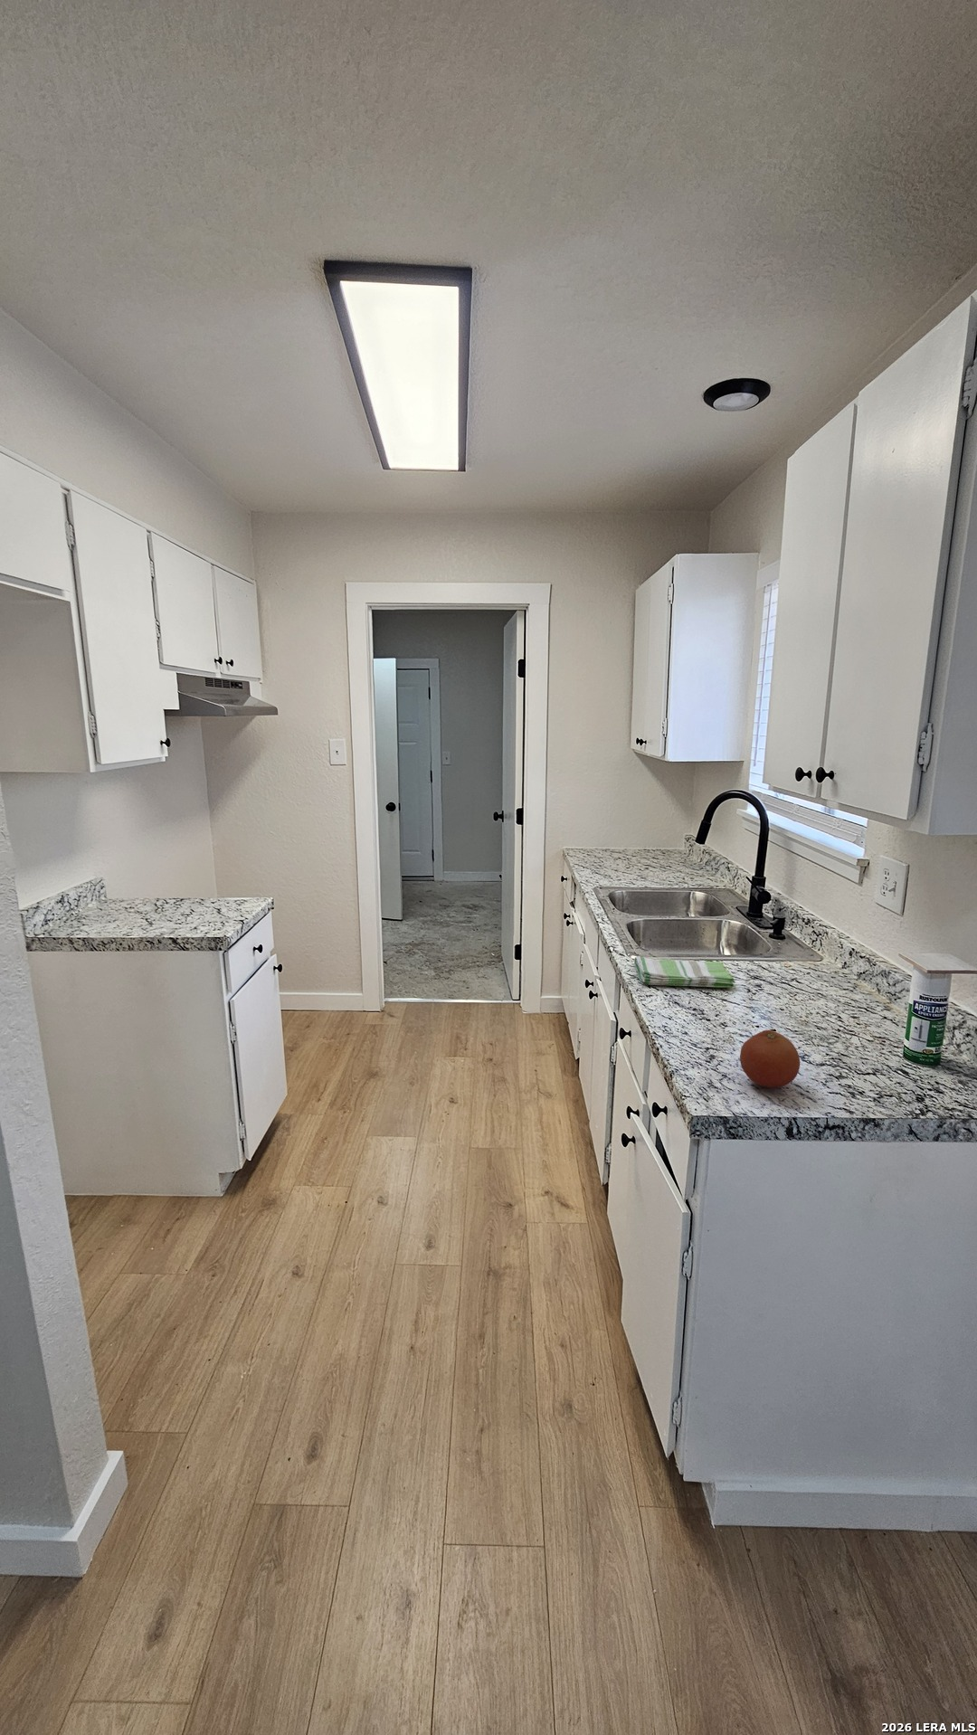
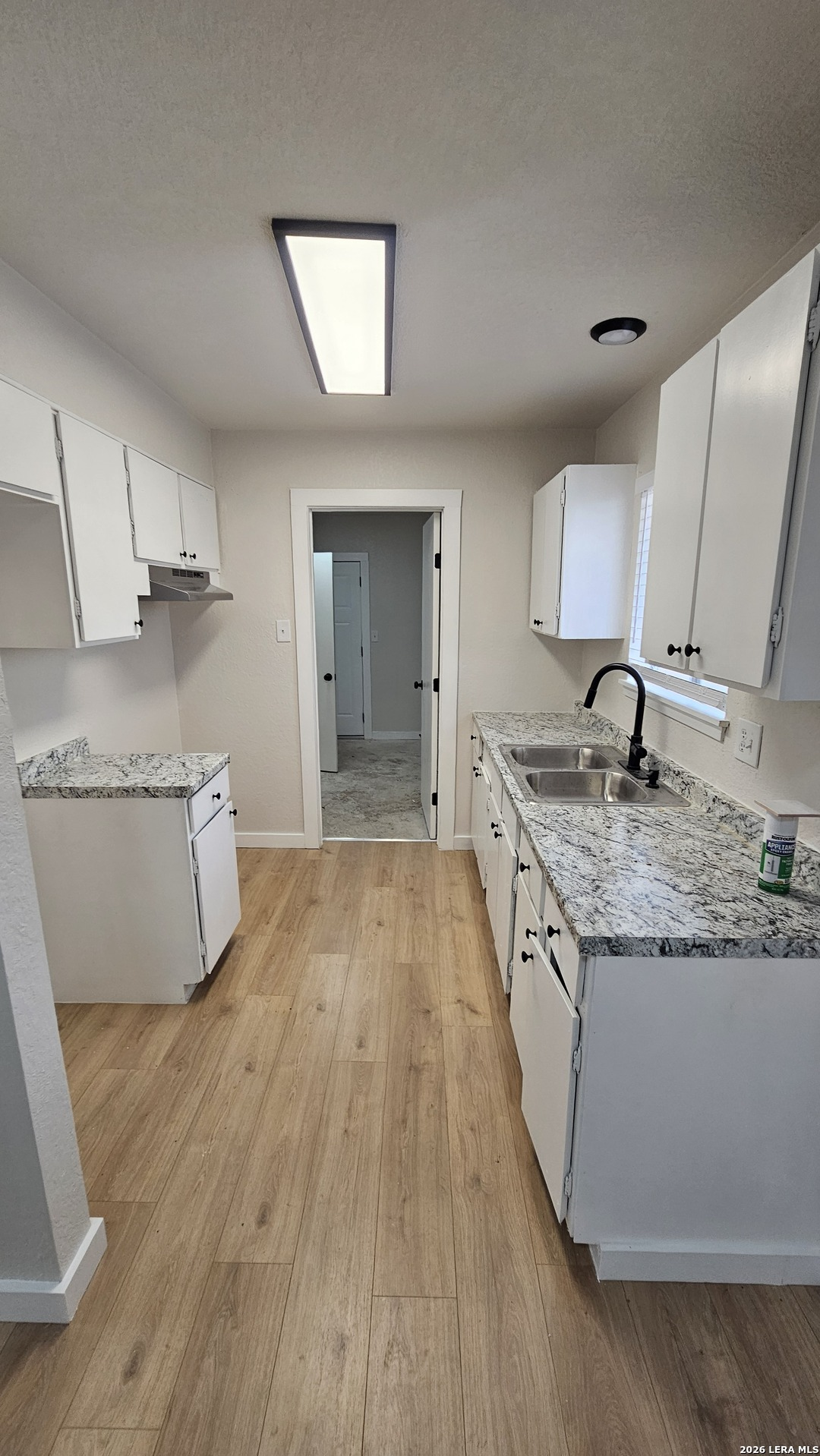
- dish towel [633,956,735,988]
- fruit [739,1030,801,1088]
